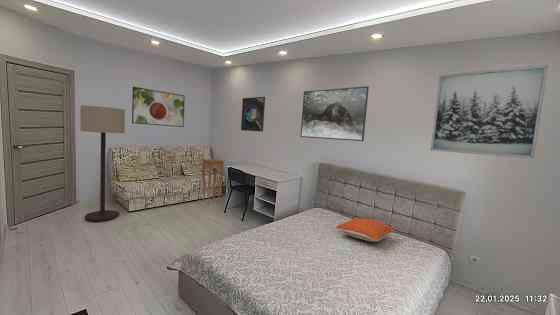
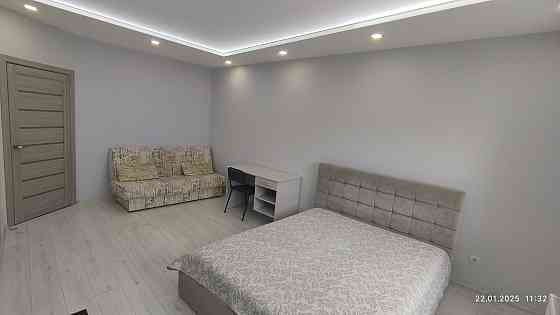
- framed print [240,96,266,132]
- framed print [131,86,186,128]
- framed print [300,85,370,142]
- side table [201,158,226,206]
- wall art [430,64,549,159]
- floor lamp [79,105,126,222]
- pillow [335,217,396,243]
